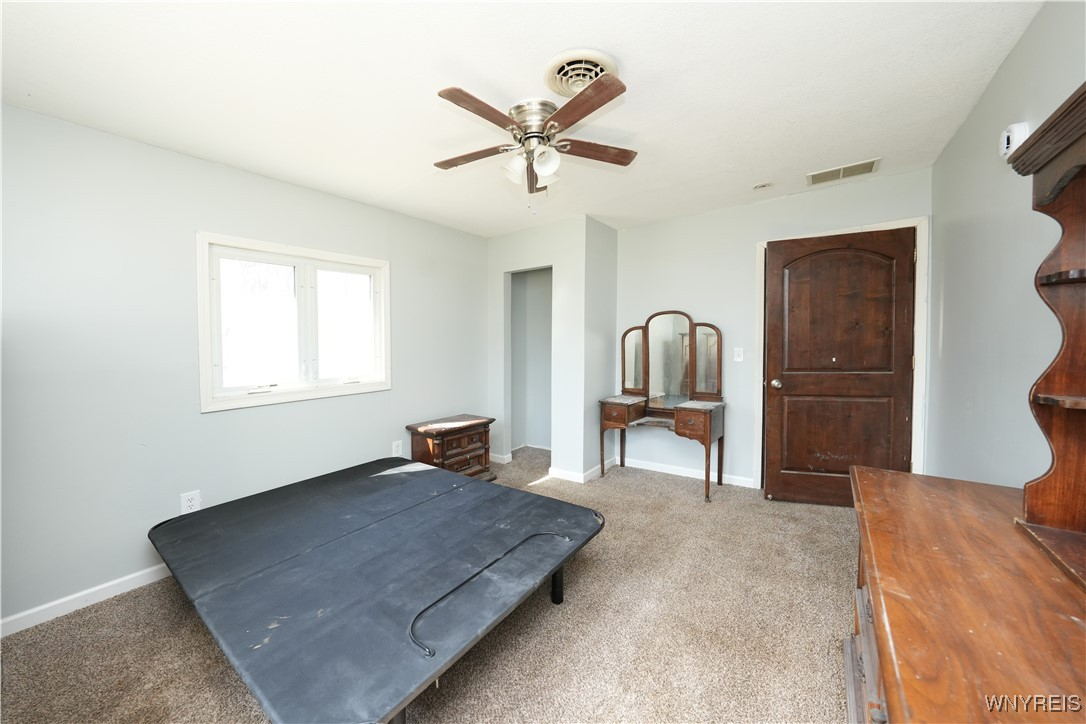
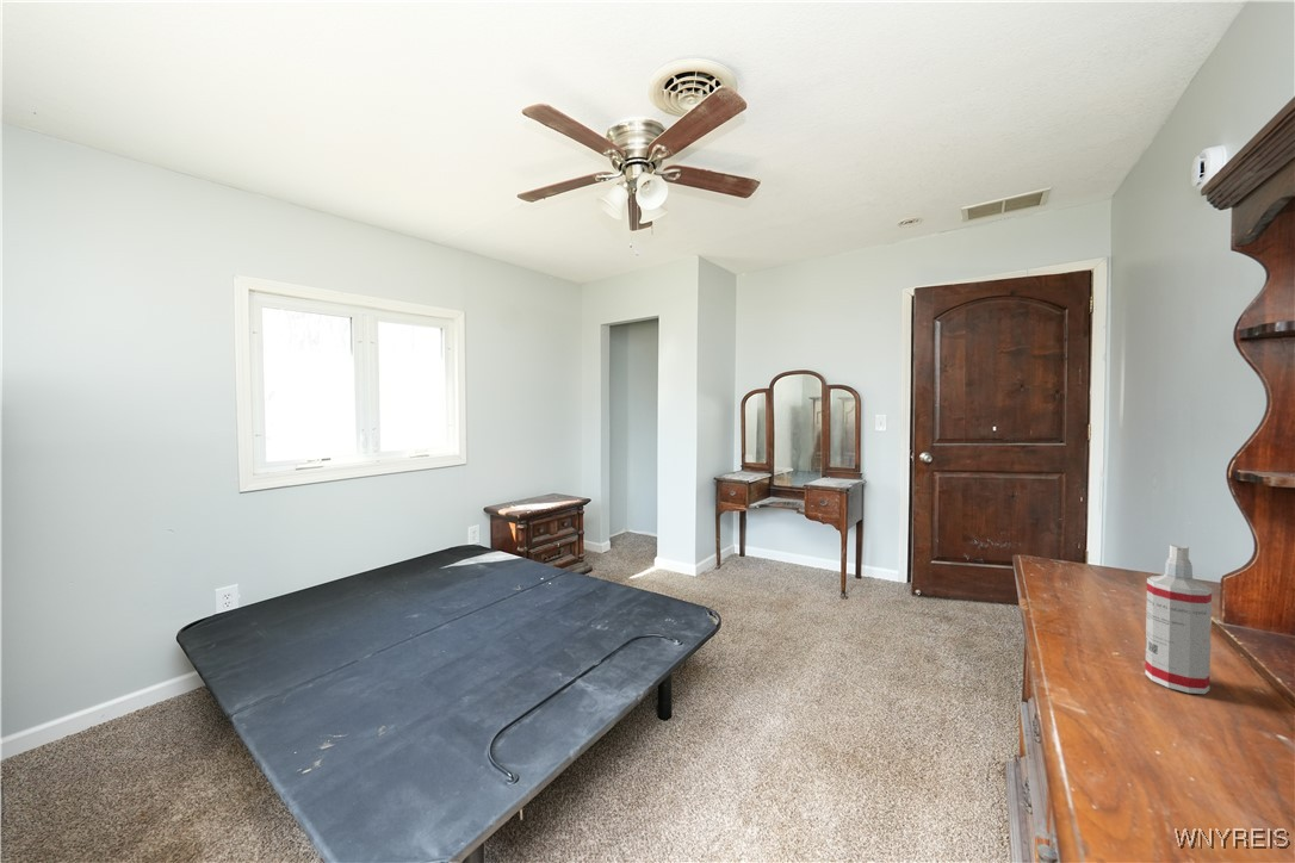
+ spray bottle [1144,544,1213,695]
